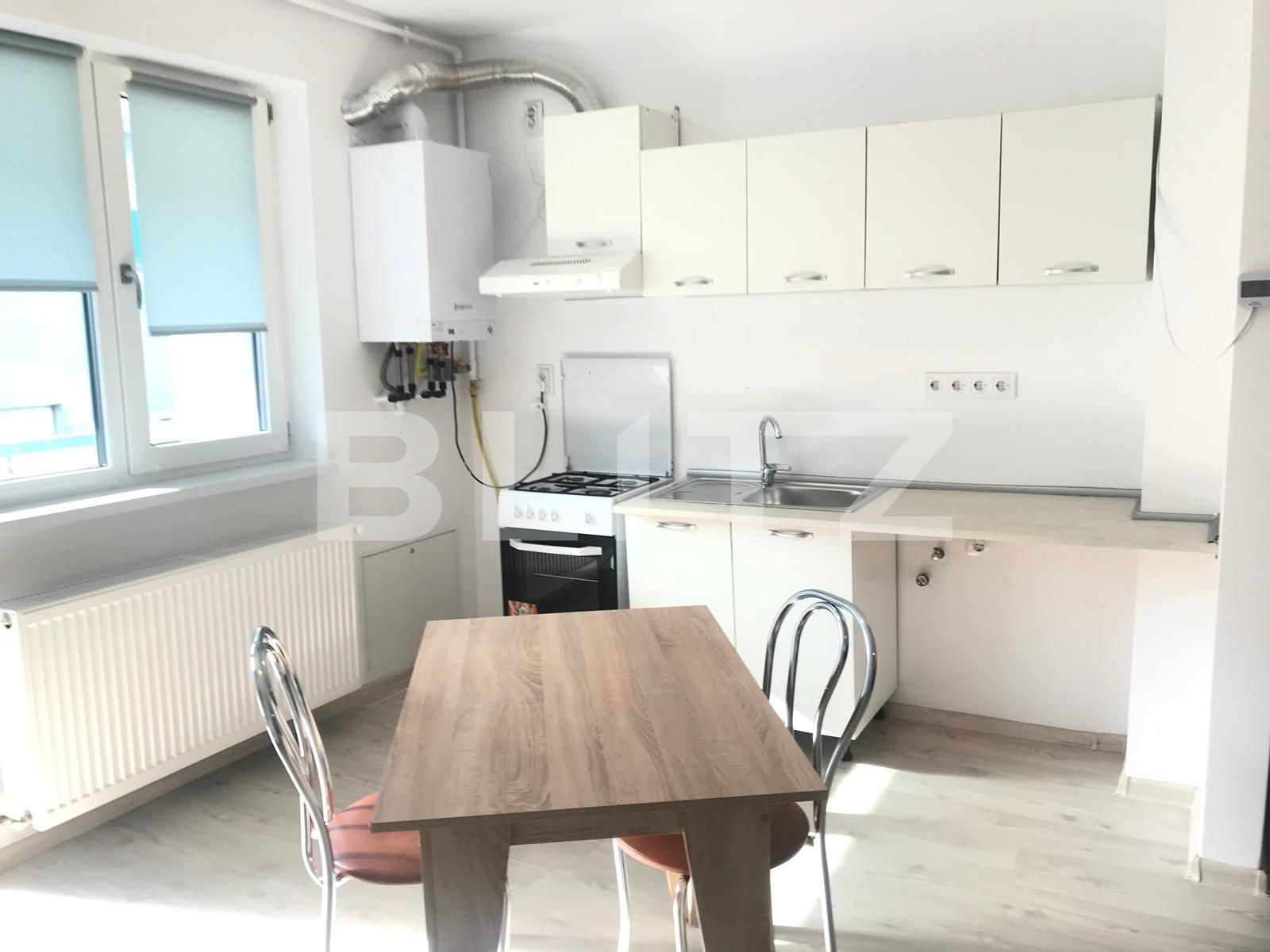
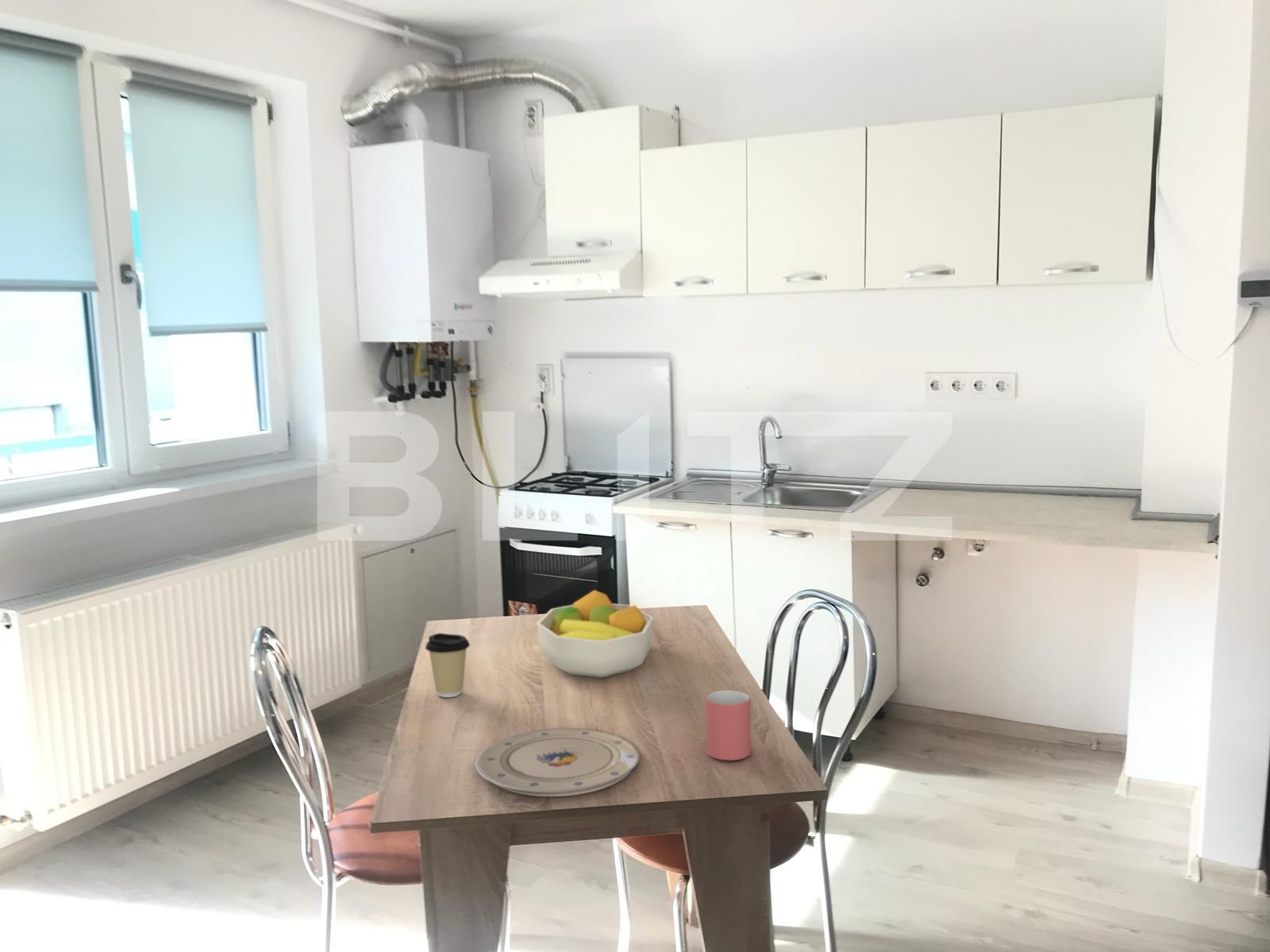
+ plate [475,727,641,797]
+ fruit bowl [536,589,655,678]
+ coffee cup [425,632,471,698]
+ mug [705,689,752,761]
